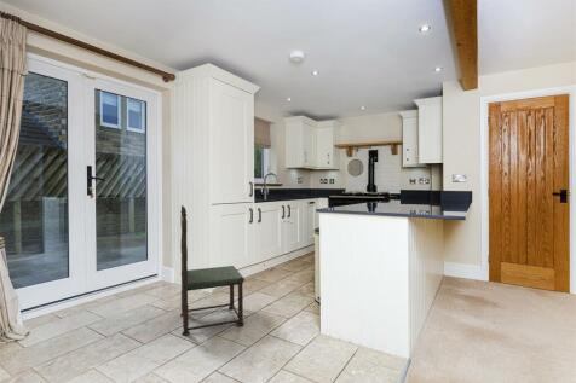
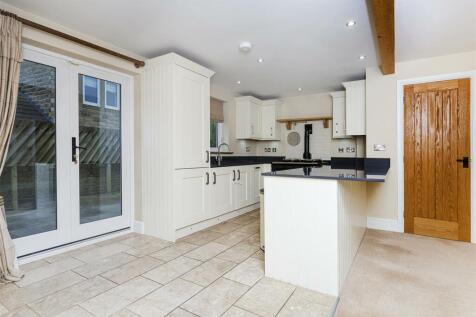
- dining chair [179,204,246,337]
